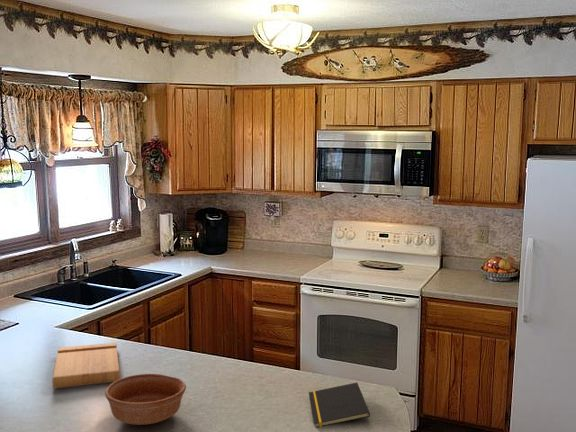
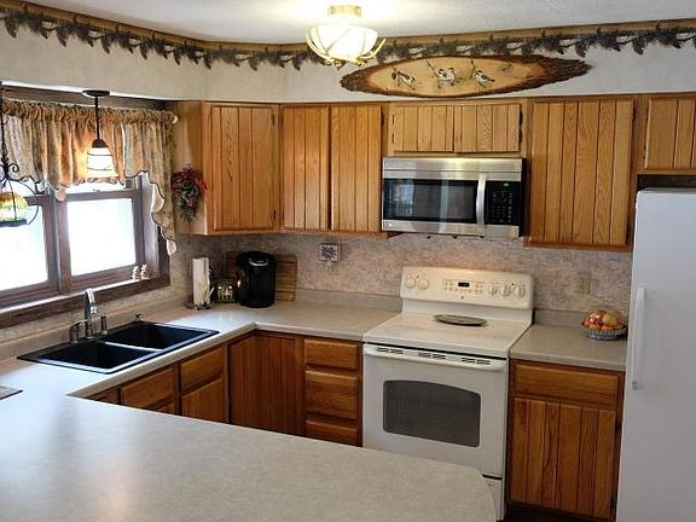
- notepad [308,382,371,429]
- cutting board [52,342,121,389]
- bowl [104,373,187,426]
